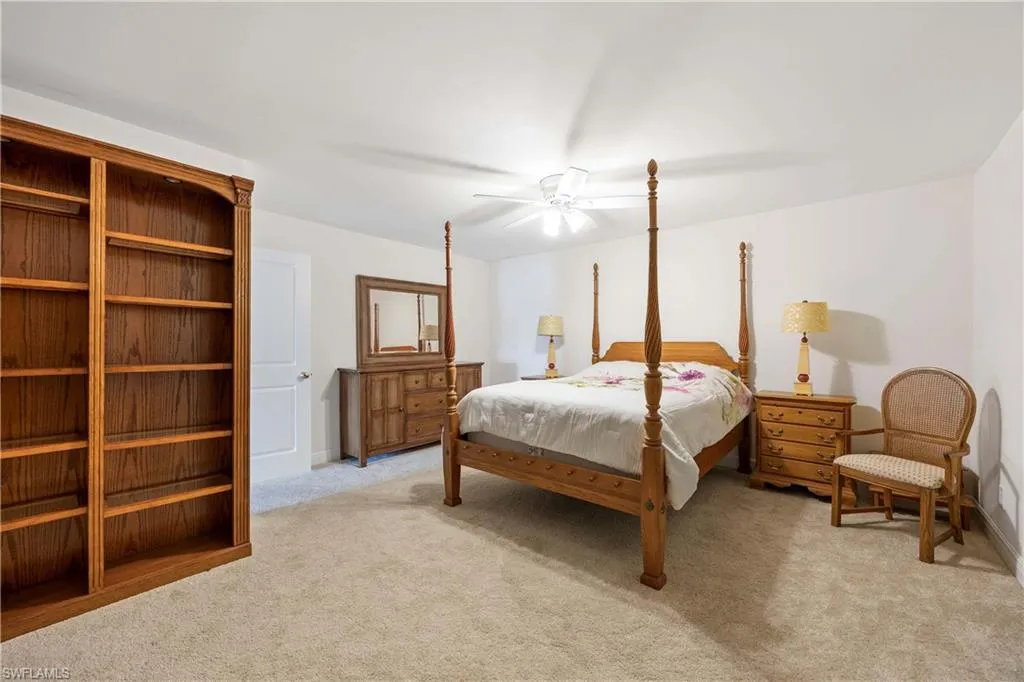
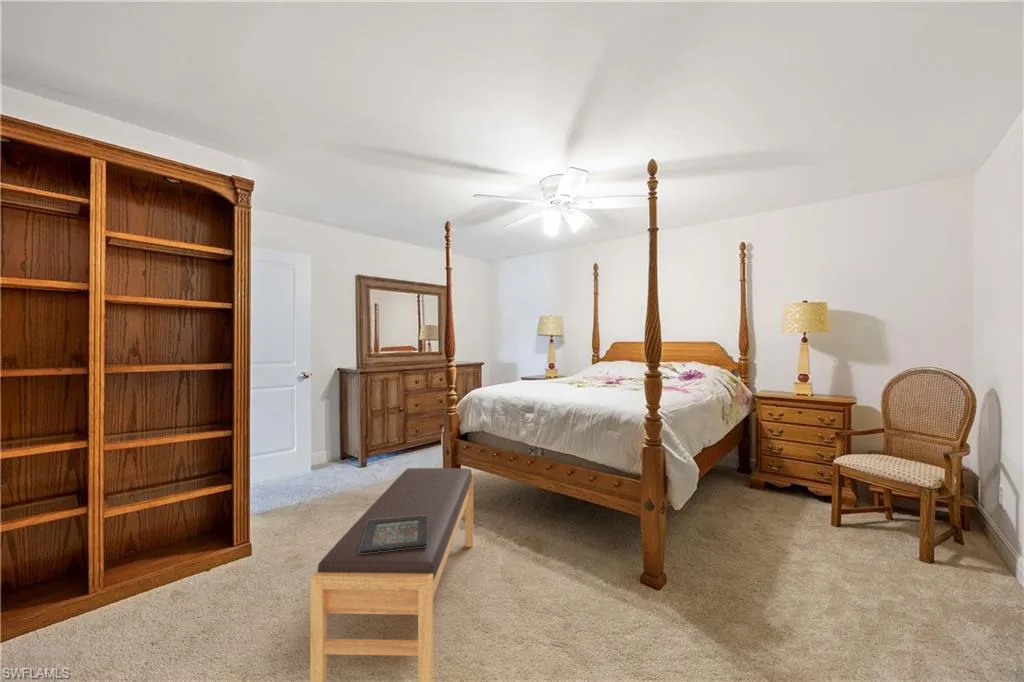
+ decorative box [359,516,427,553]
+ bench [309,467,474,682]
